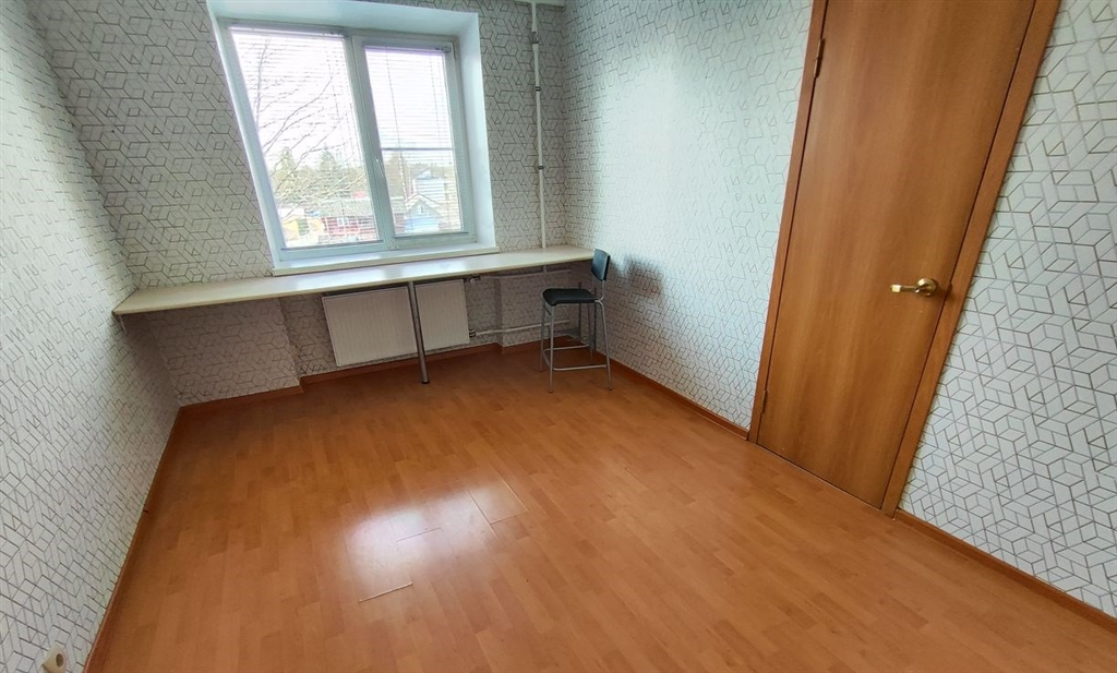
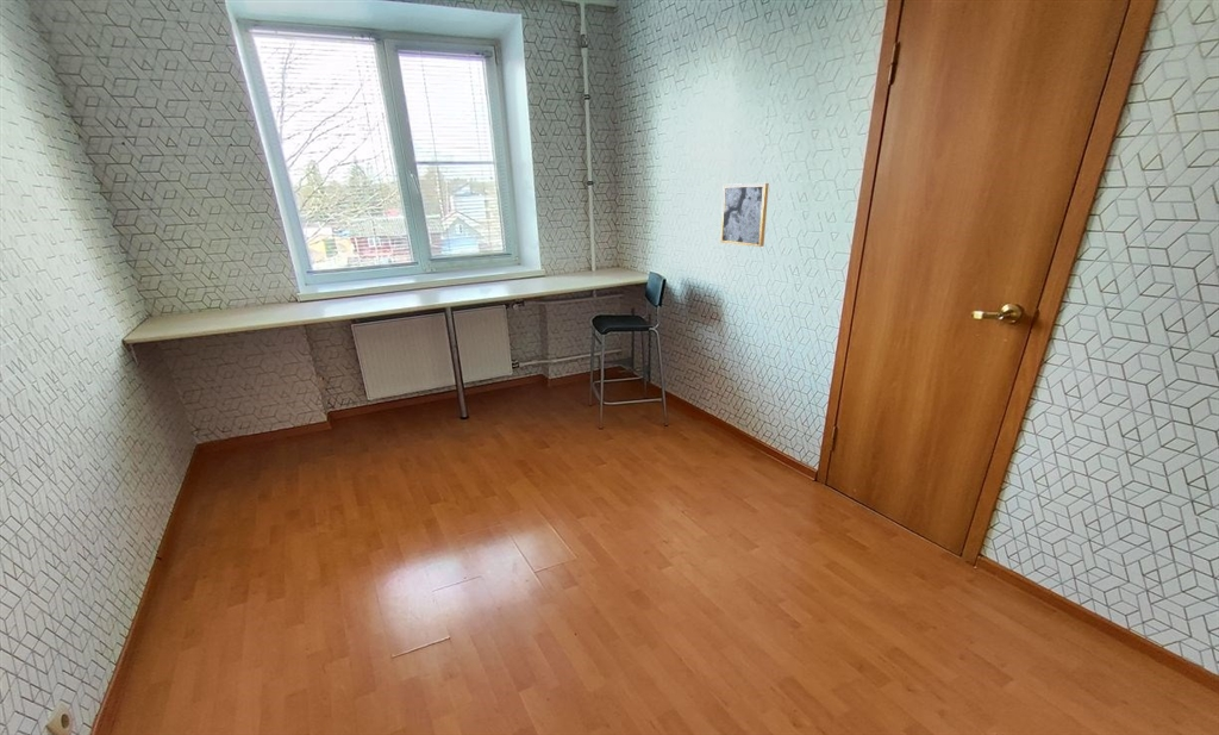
+ wall art [719,182,770,248]
